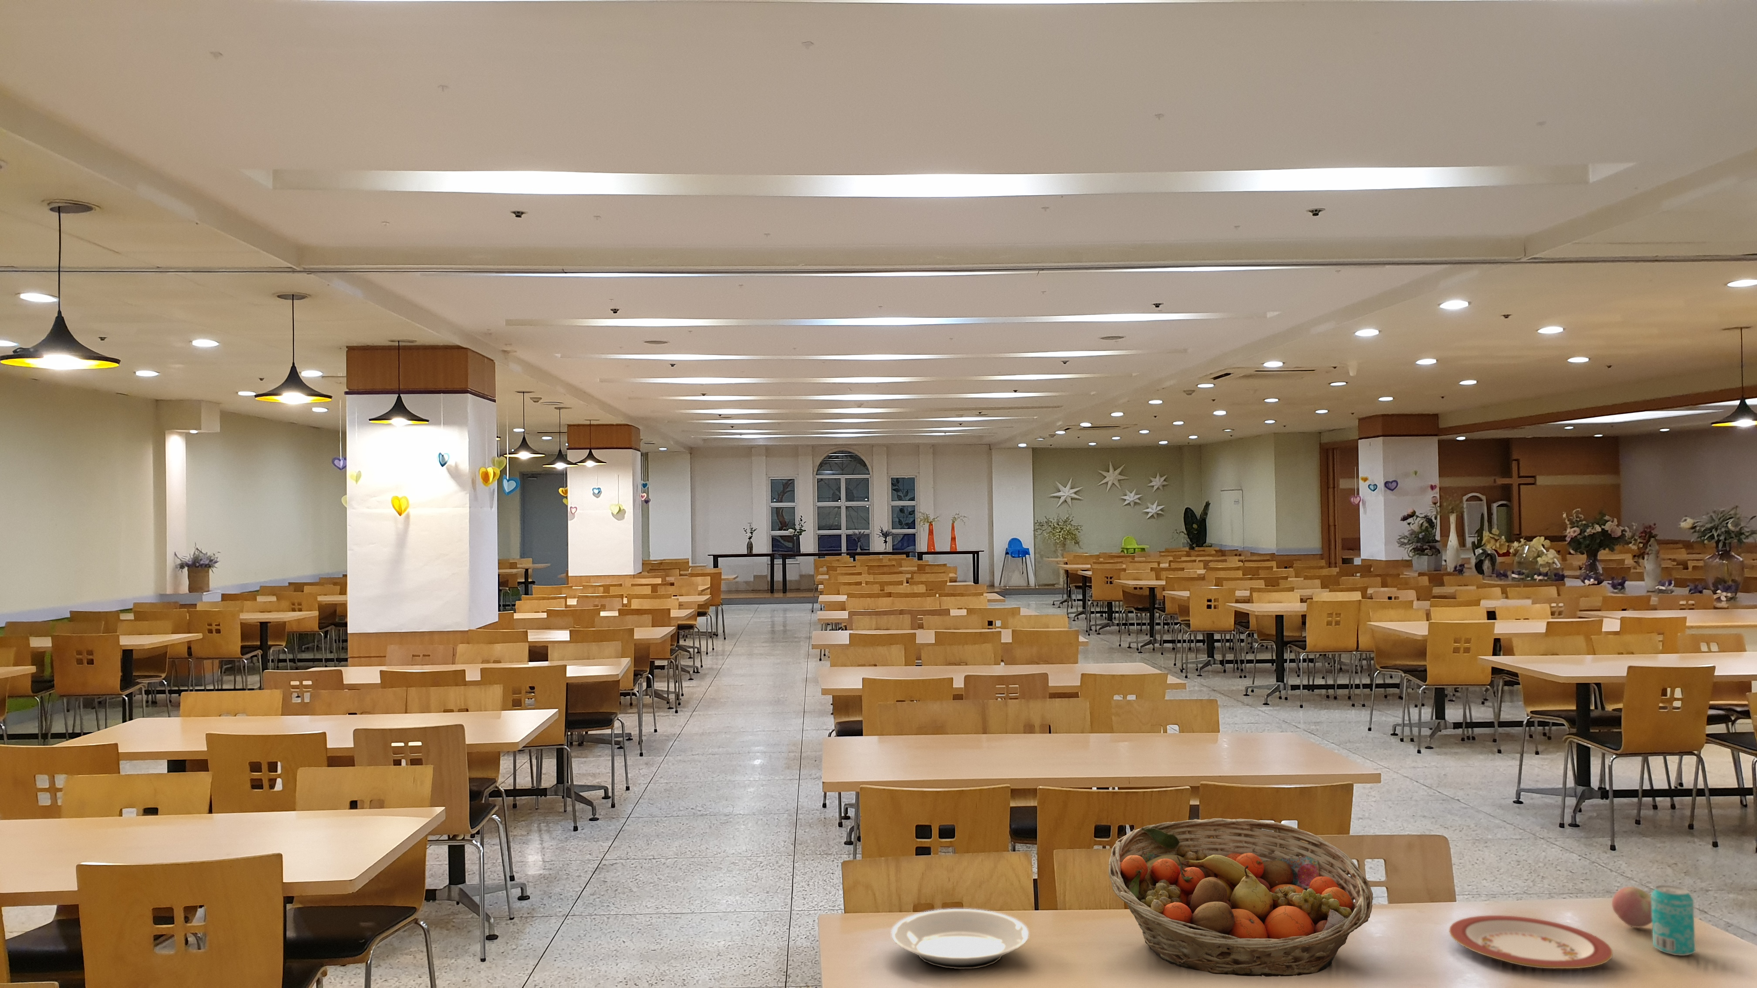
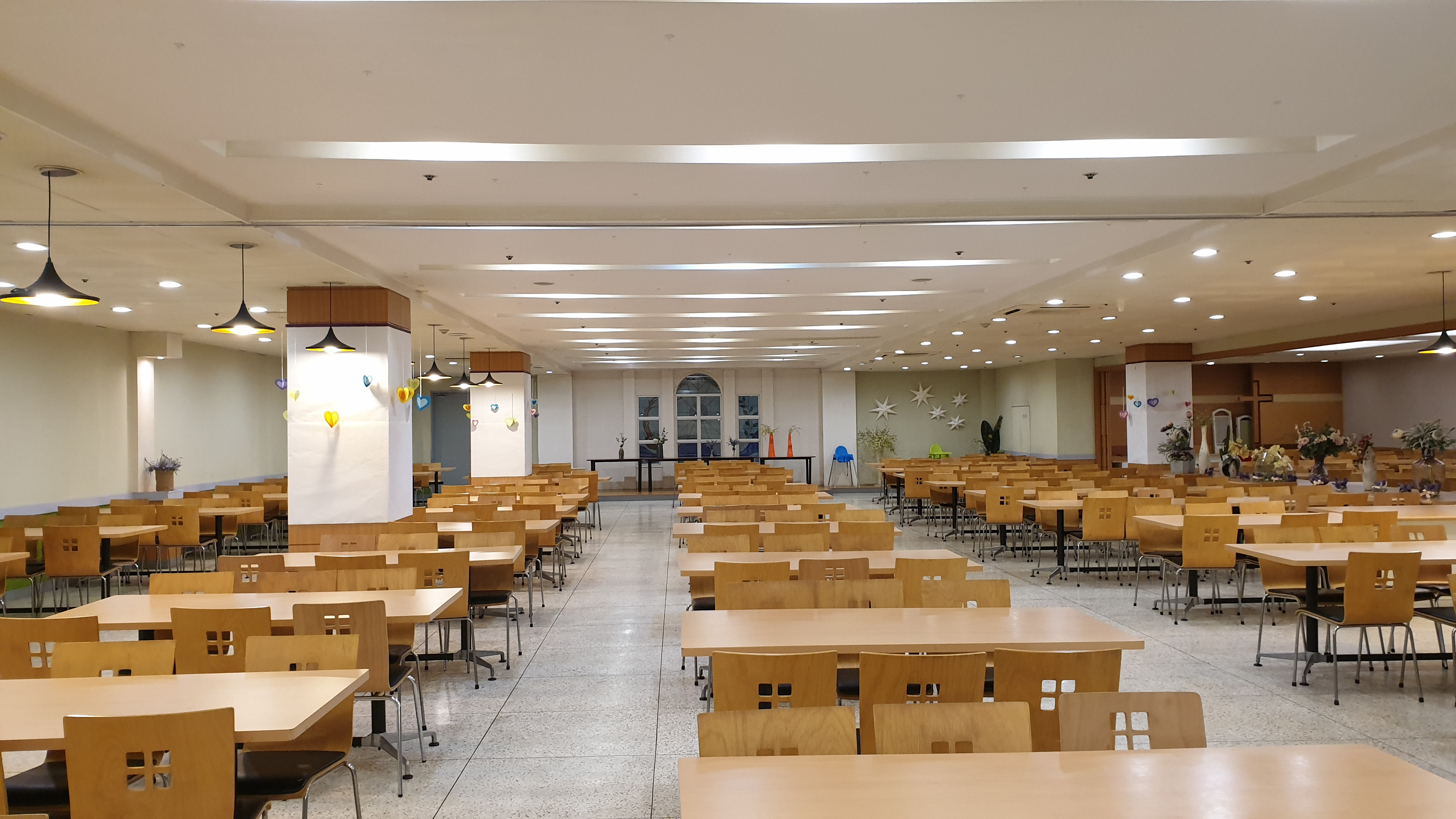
- beverage can [1651,884,1695,957]
- fruit basket [1108,818,1373,977]
- apple [1611,887,1652,928]
- plate [1449,914,1613,969]
- plate [891,908,1029,970]
